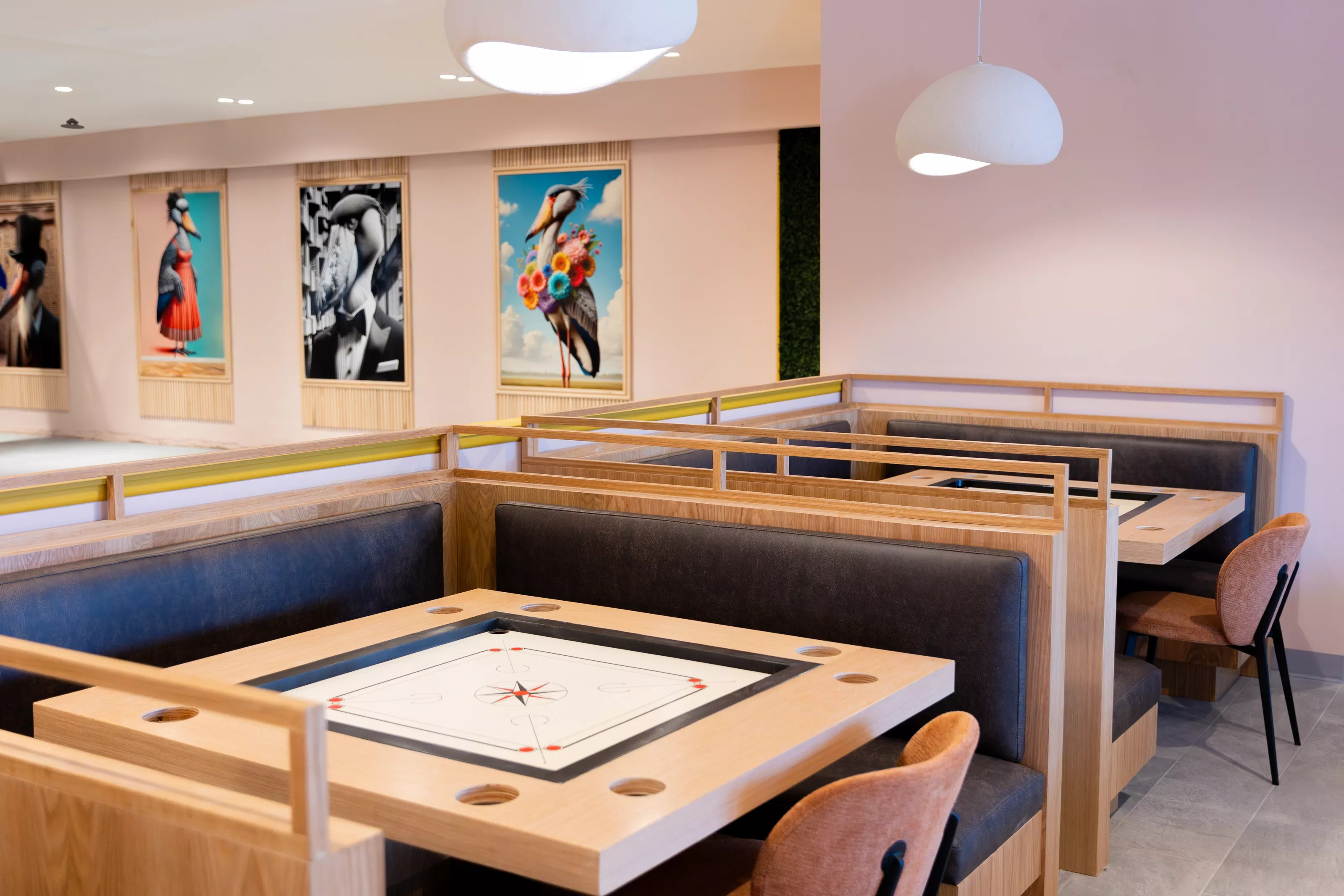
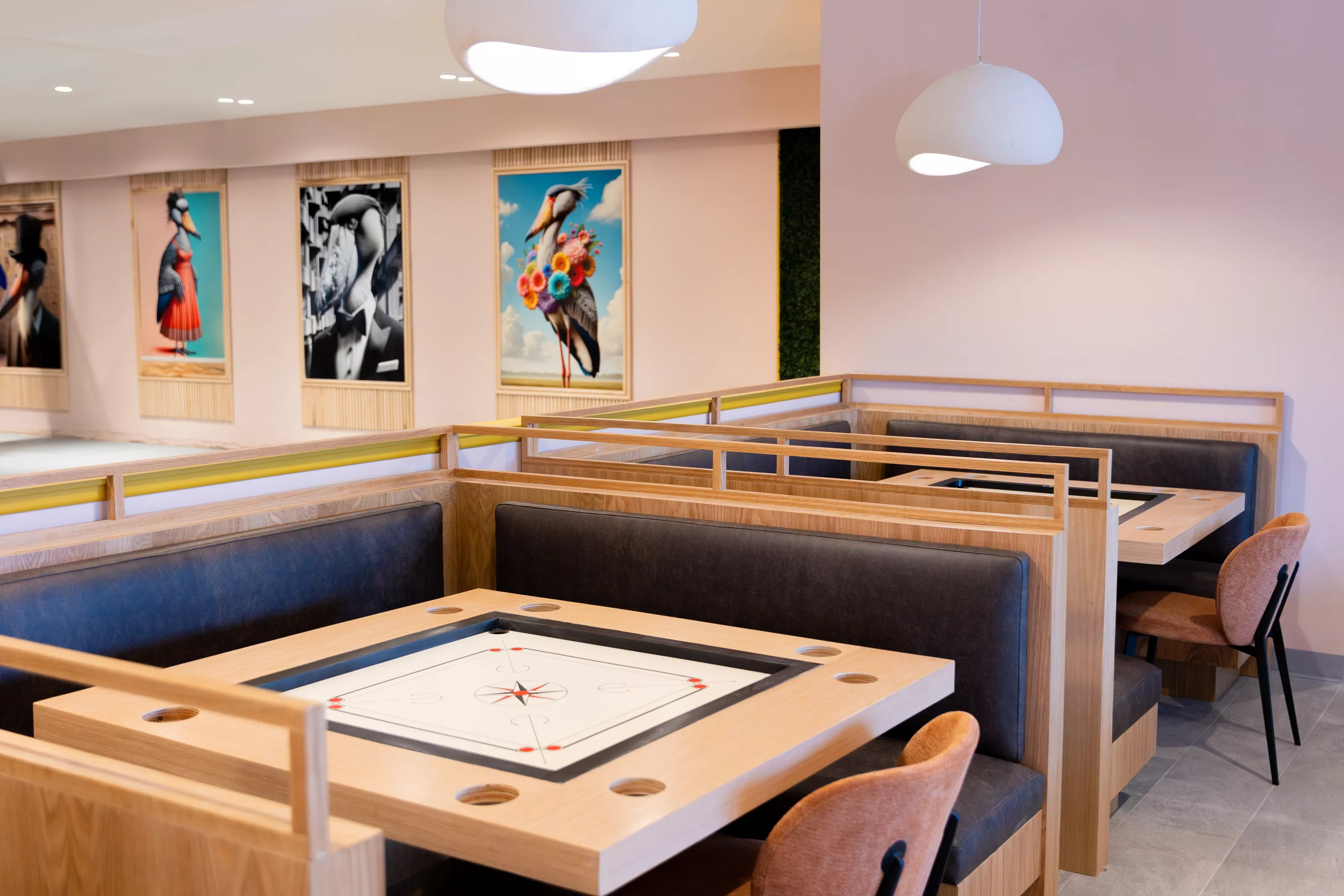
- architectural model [60,118,85,129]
